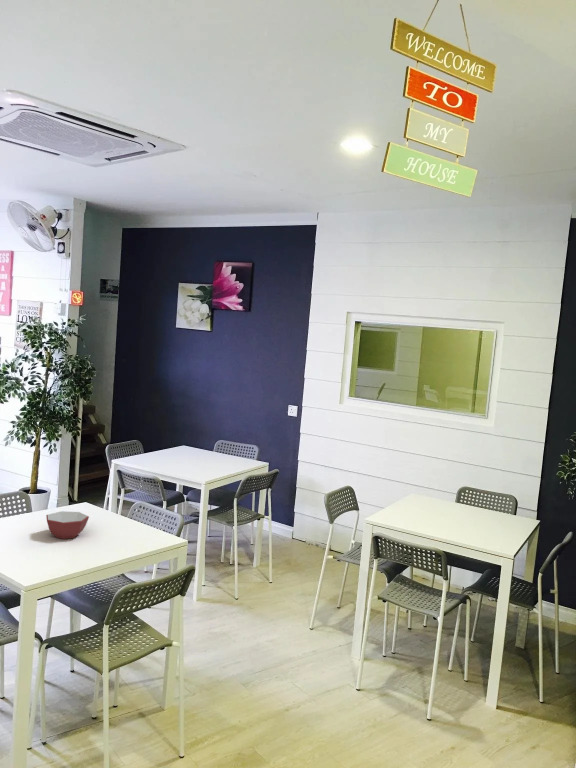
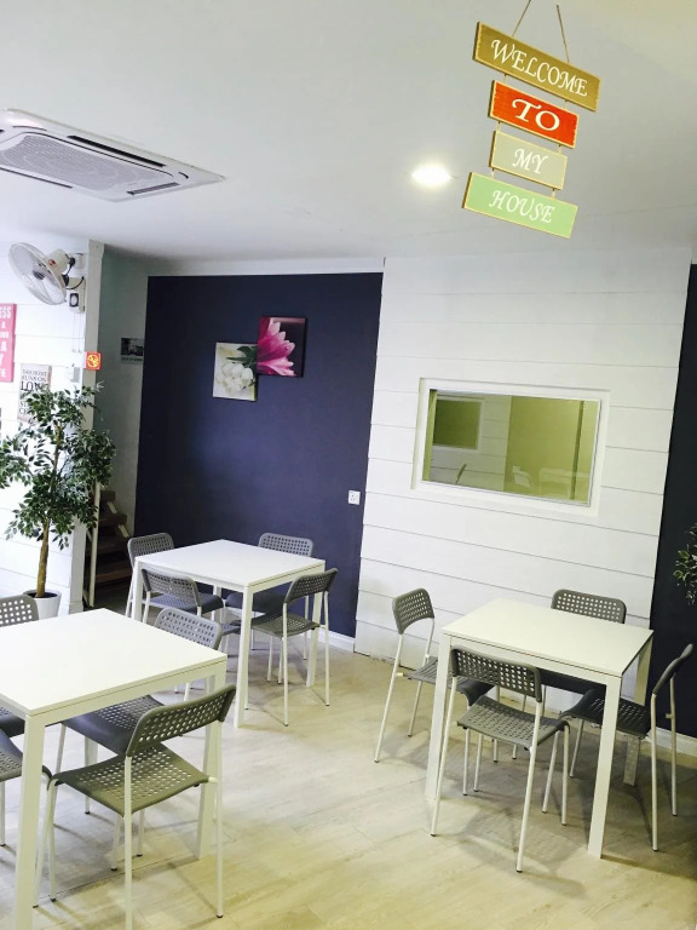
- bowl [45,510,90,540]
